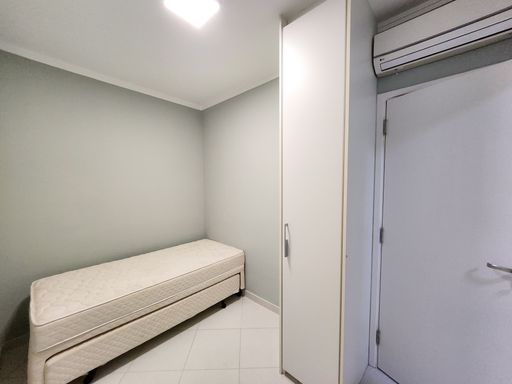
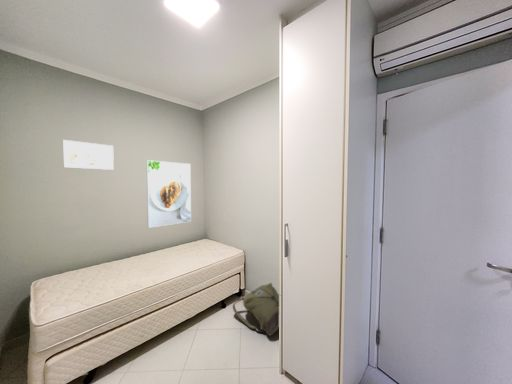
+ wall art [62,139,115,171]
+ backpack [232,282,280,337]
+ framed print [146,159,192,229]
